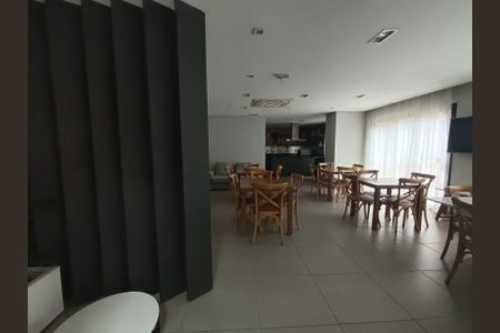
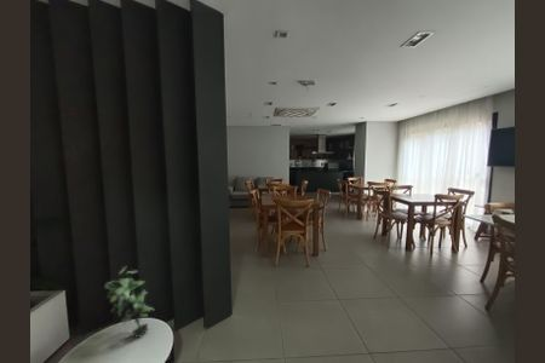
+ potted plant [104,265,155,339]
